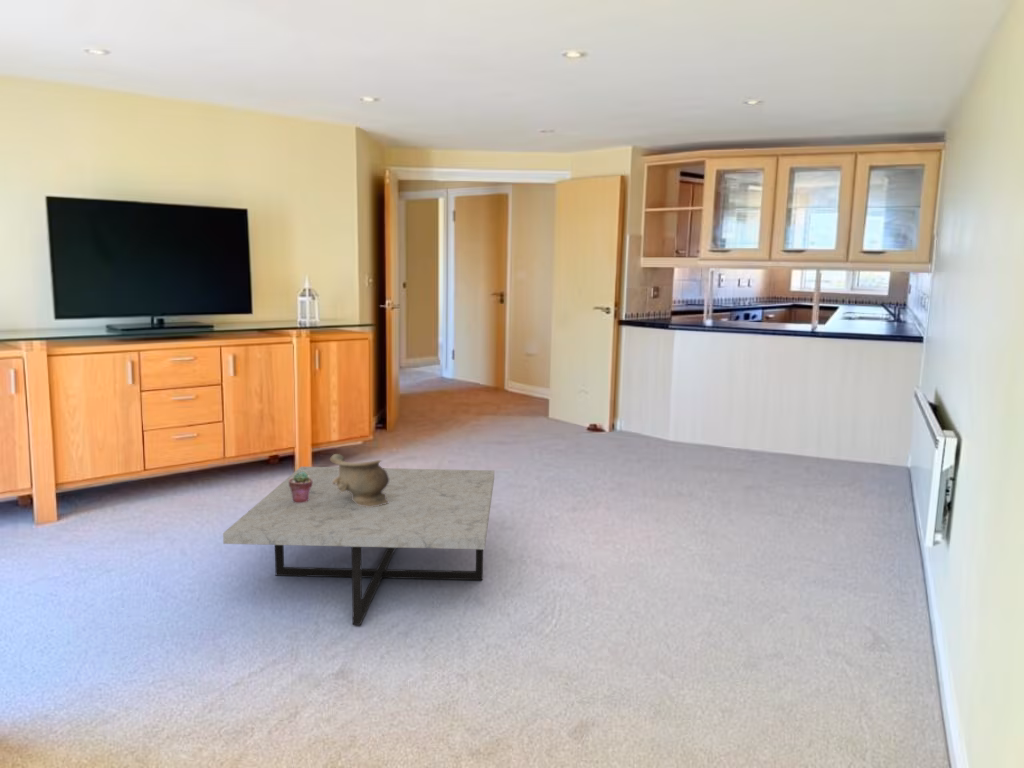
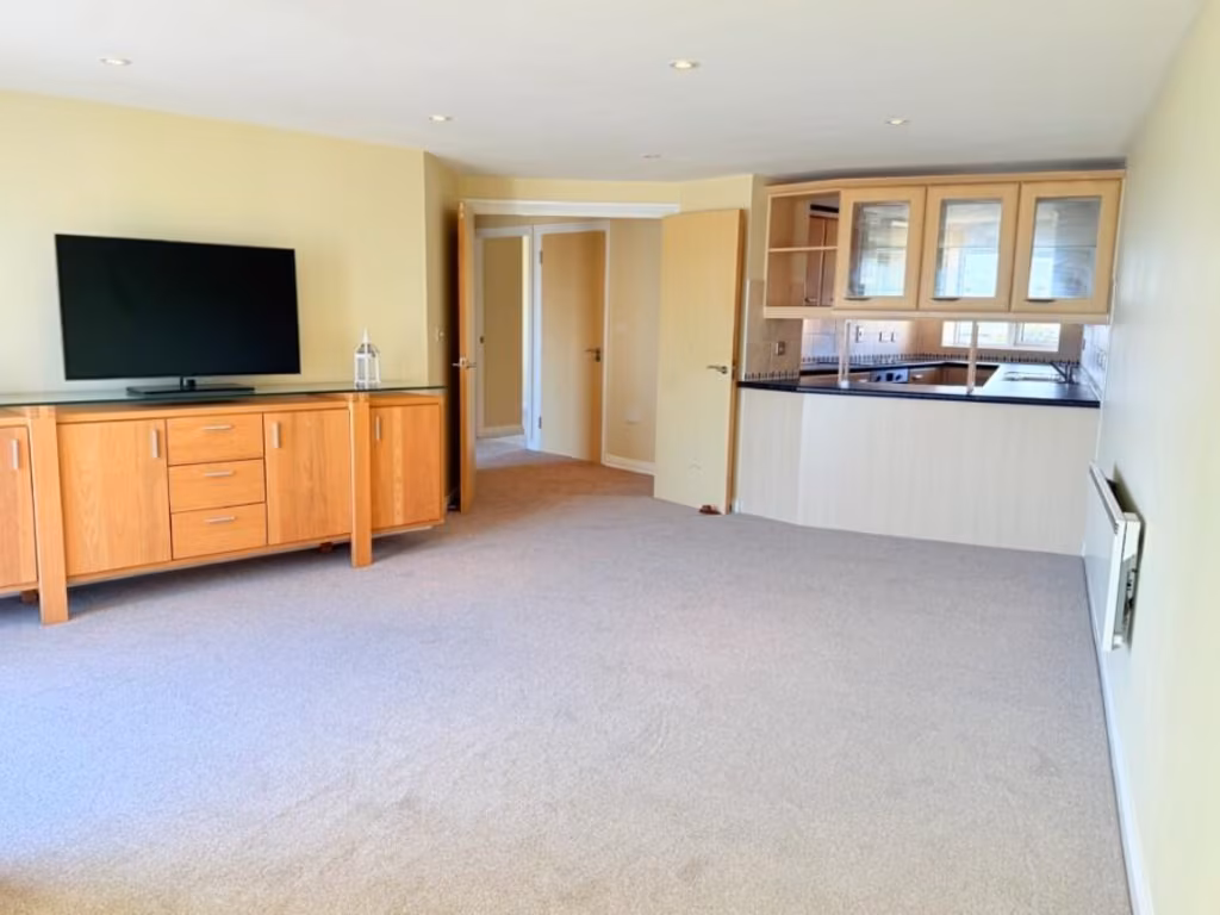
- decorative bowl [329,453,389,507]
- coffee table [222,466,495,626]
- potted succulent [289,471,313,503]
